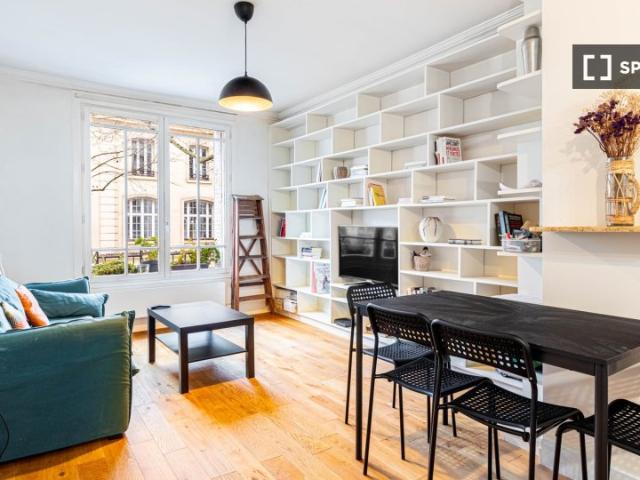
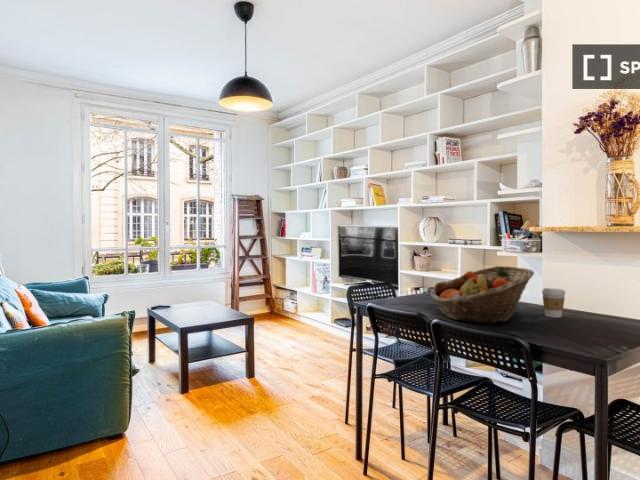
+ coffee cup [541,287,566,319]
+ fruit basket [429,265,535,325]
